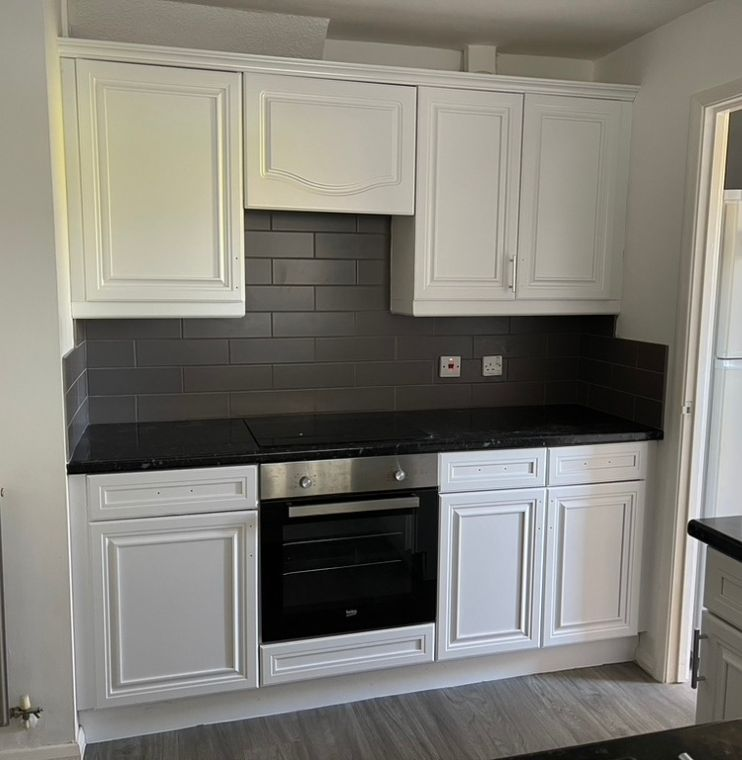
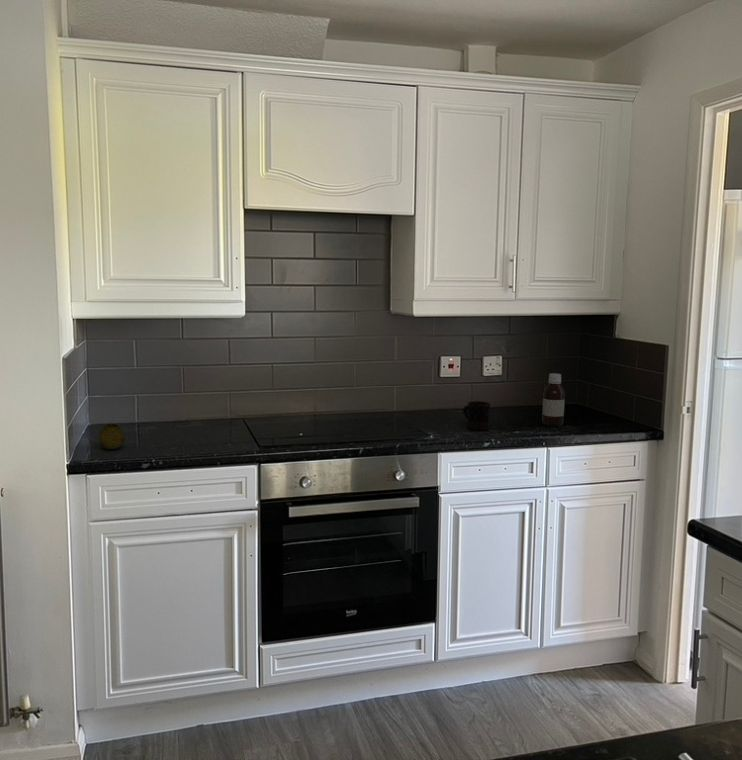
+ mug [462,400,491,431]
+ fruit [98,423,126,450]
+ bottle [541,372,566,427]
